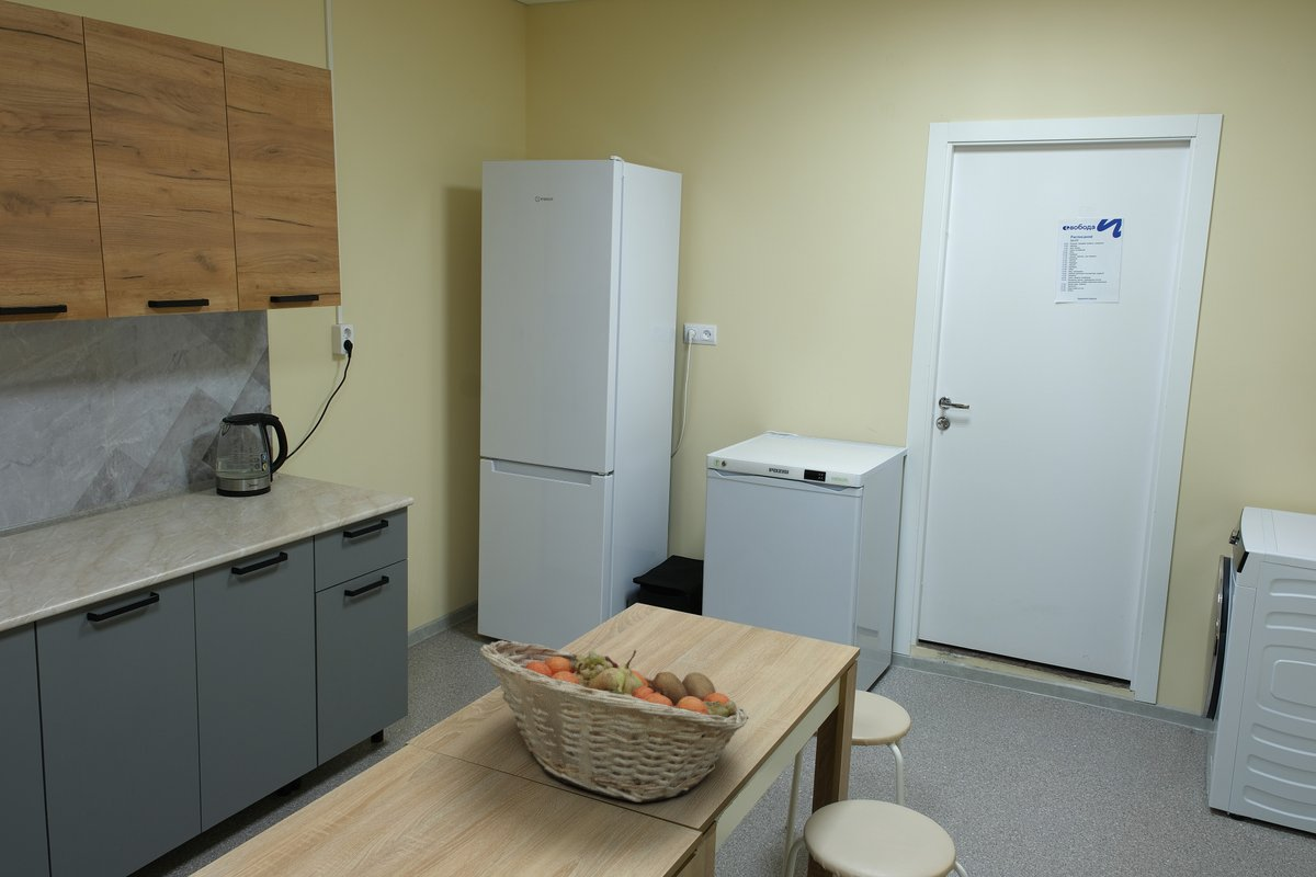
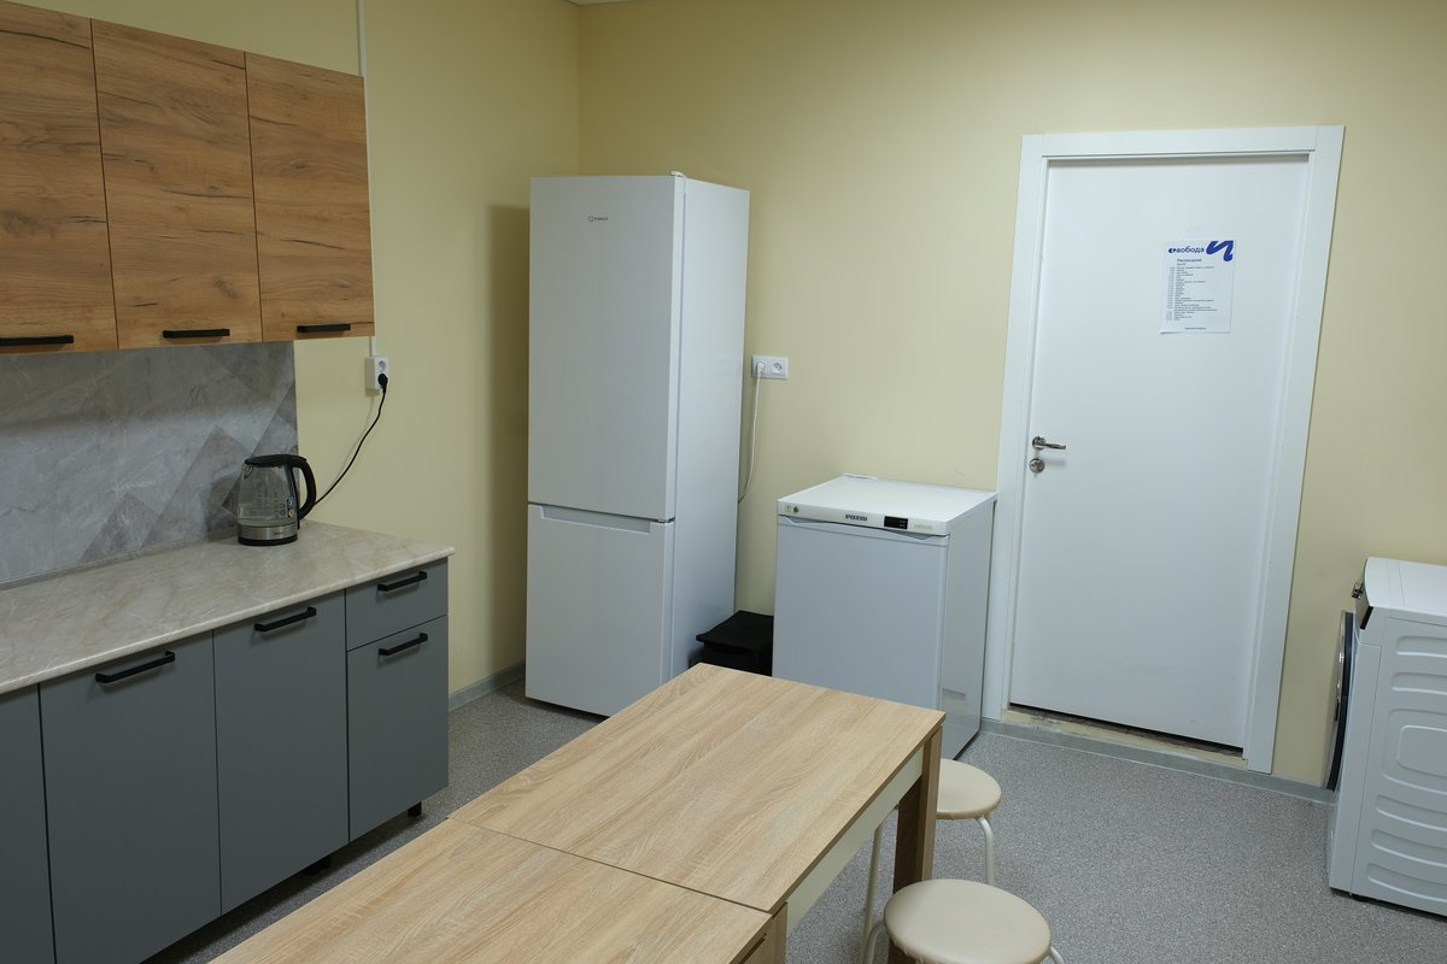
- fruit basket [478,639,750,804]
